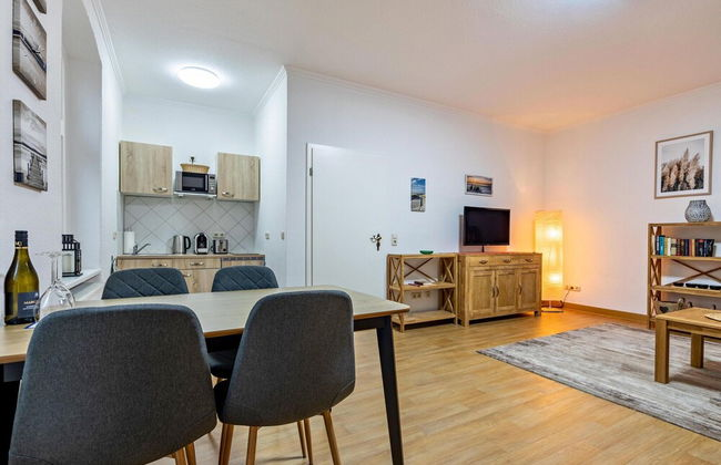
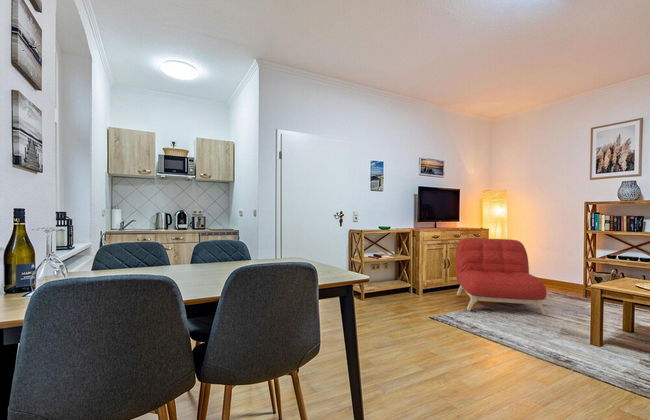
+ armchair [455,237,548,316]
